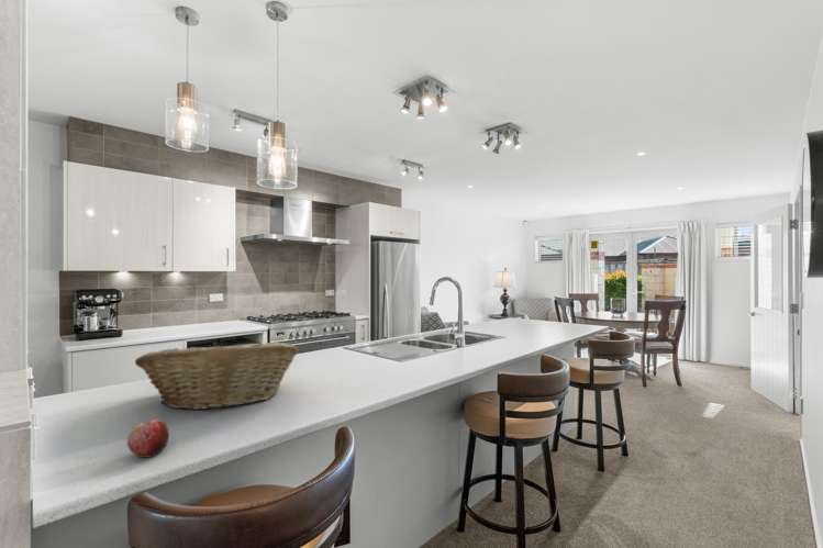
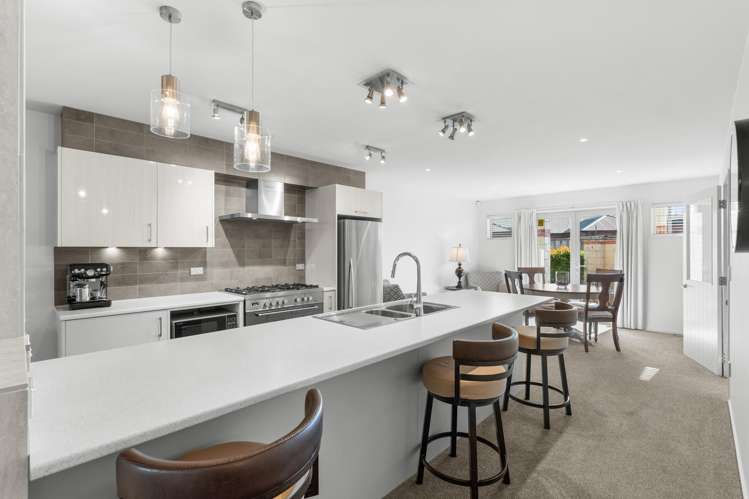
- apple [126,418,170,459]
- fruit basket [134,342,299,411]
